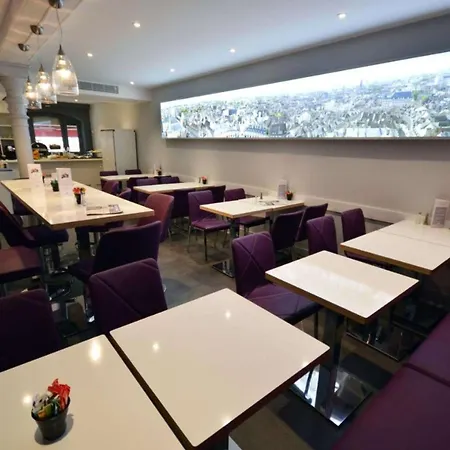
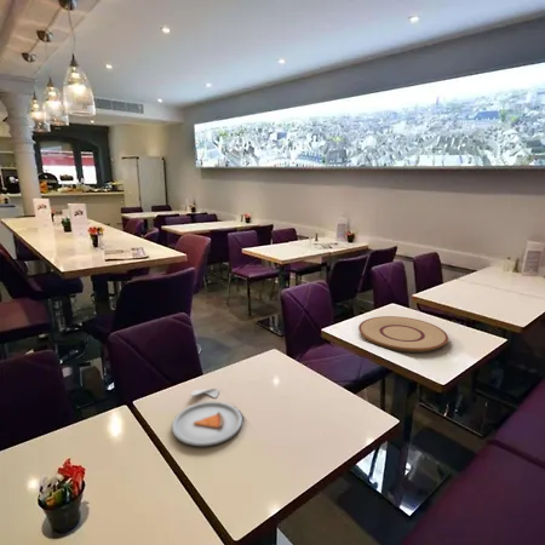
+ dinner plate [171,388,243,447]
+ plate [357,315,449,354]
